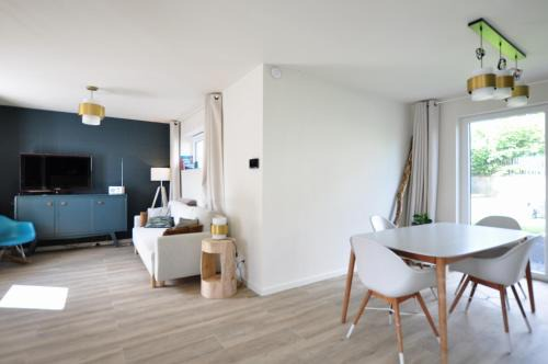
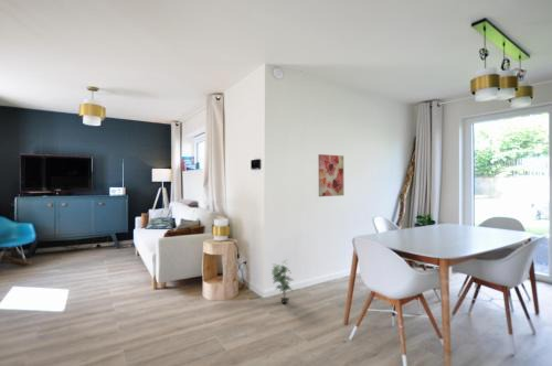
+ wall art [317,153,344,197]
+ potted plant [269,259,295,304]
